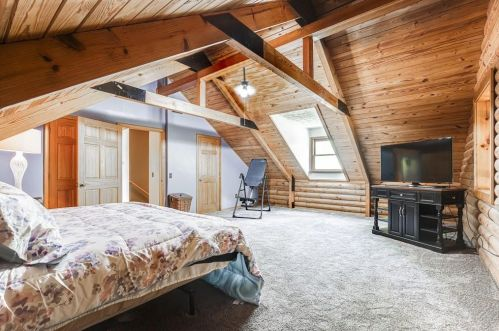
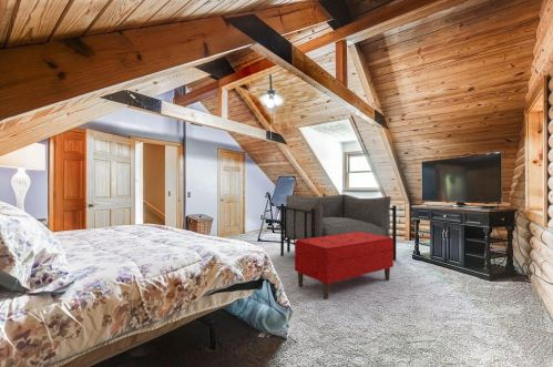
+ bench [294,232,395,300]
+ armchair [279,193,398,262]
